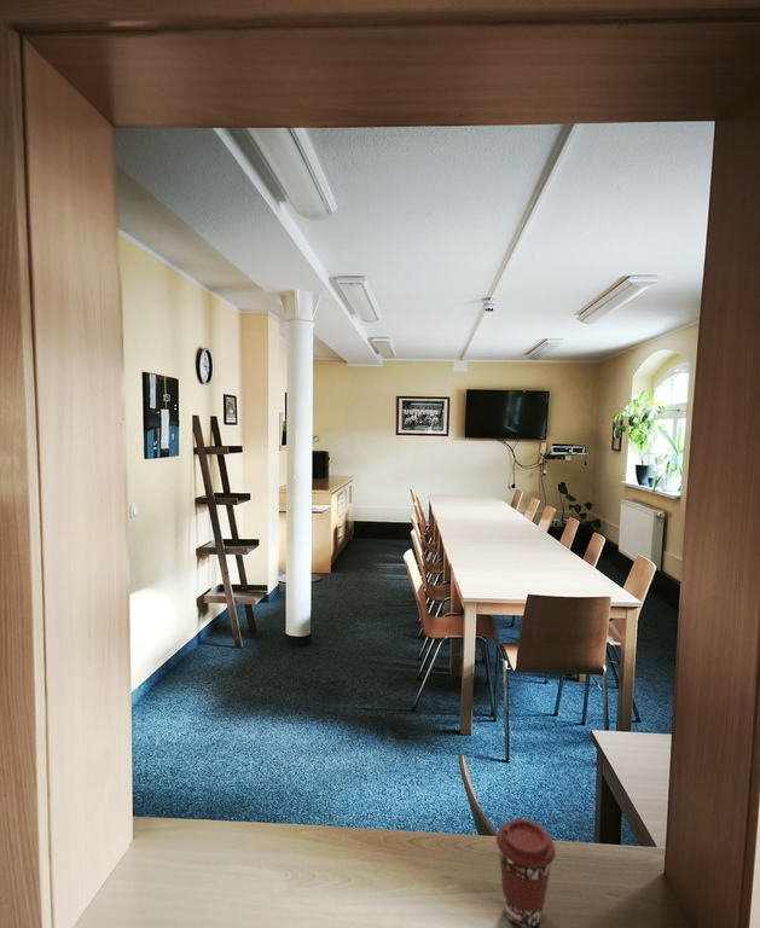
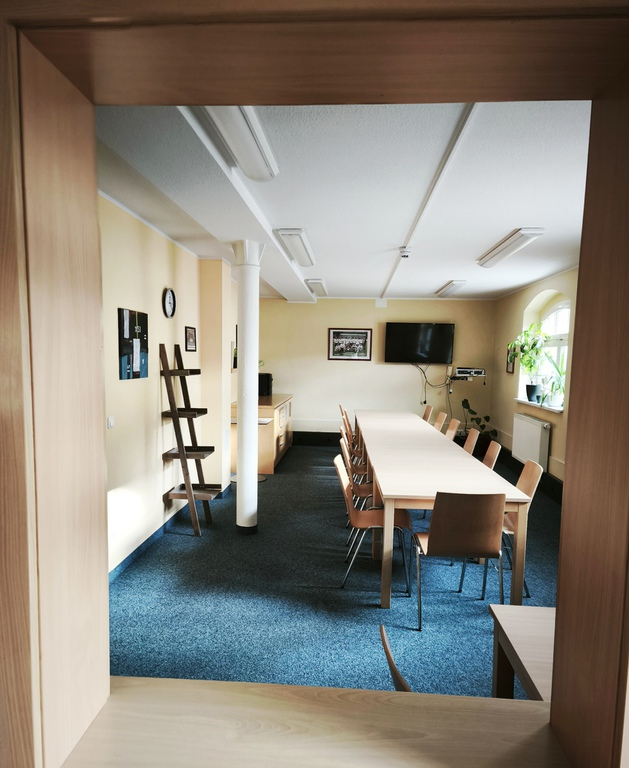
- coffee cup [495,818,557,928]
